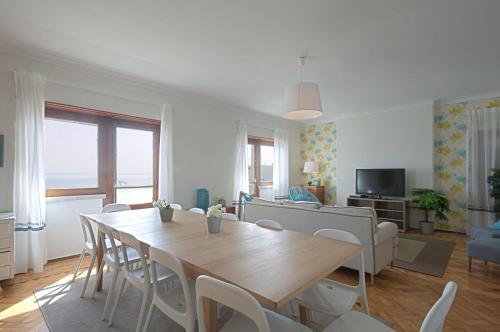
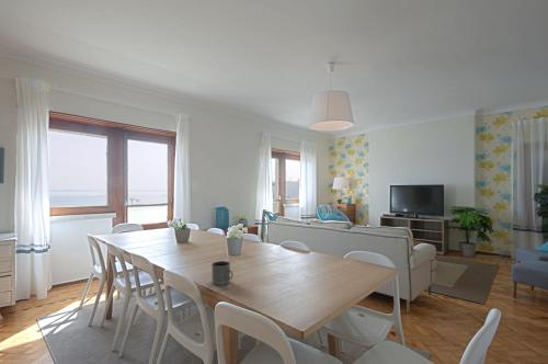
+ mug [210,260,235,286]
